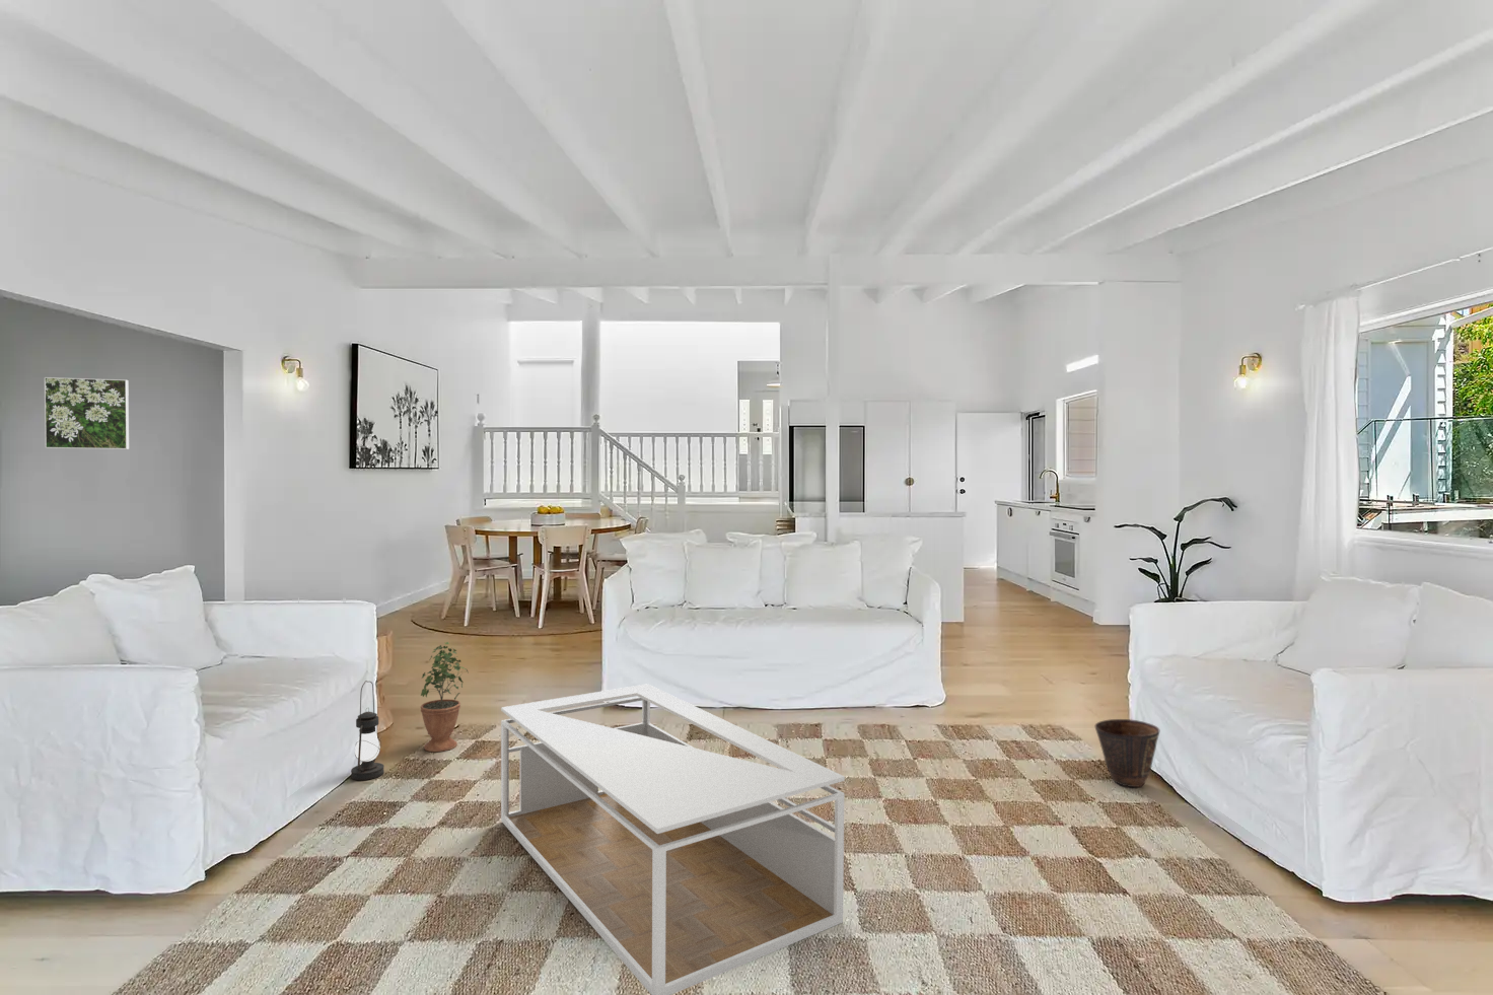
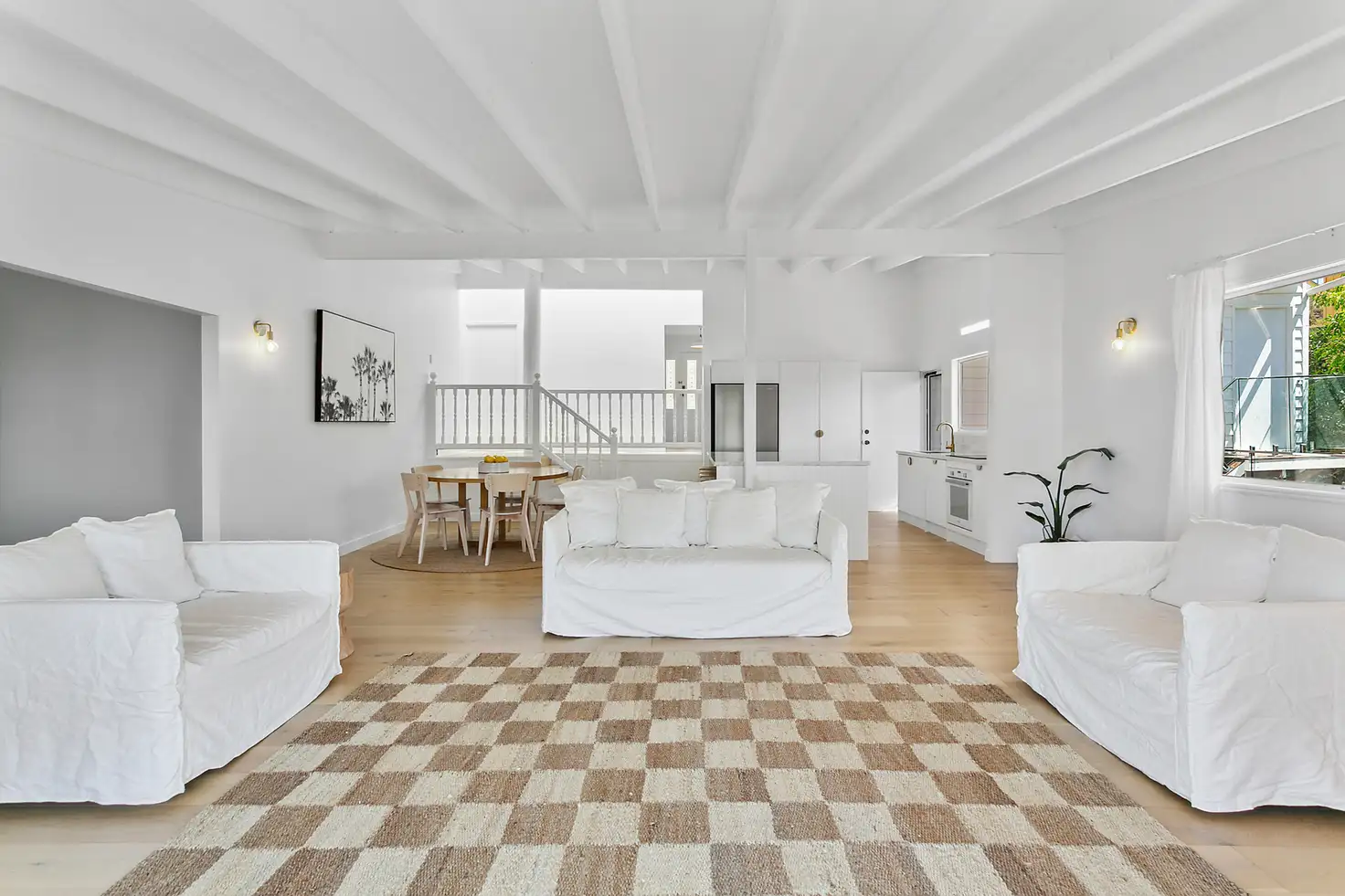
- potted plant [420,641,470,753]
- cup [1094,718,1160,788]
- coffee table [500,683,845,995]
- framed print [43,376,130,451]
- lantern [350,680,385,781]
